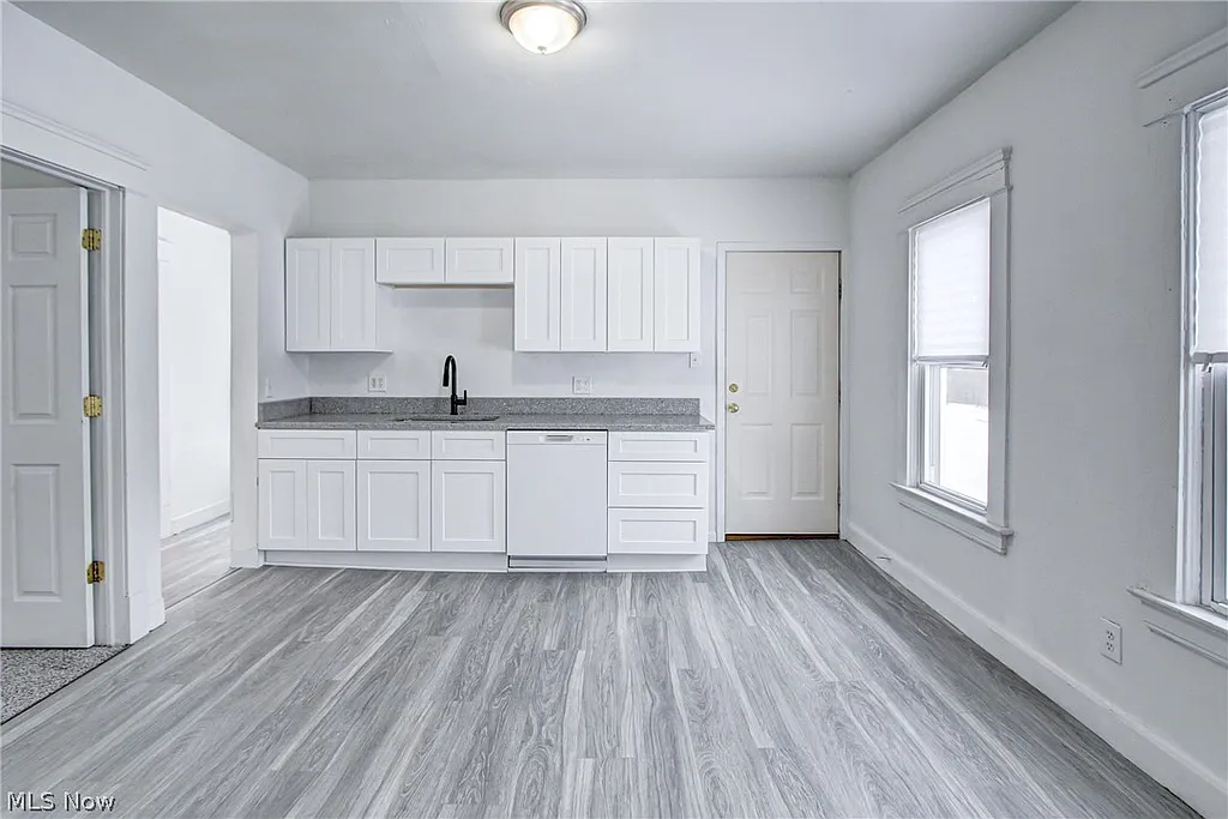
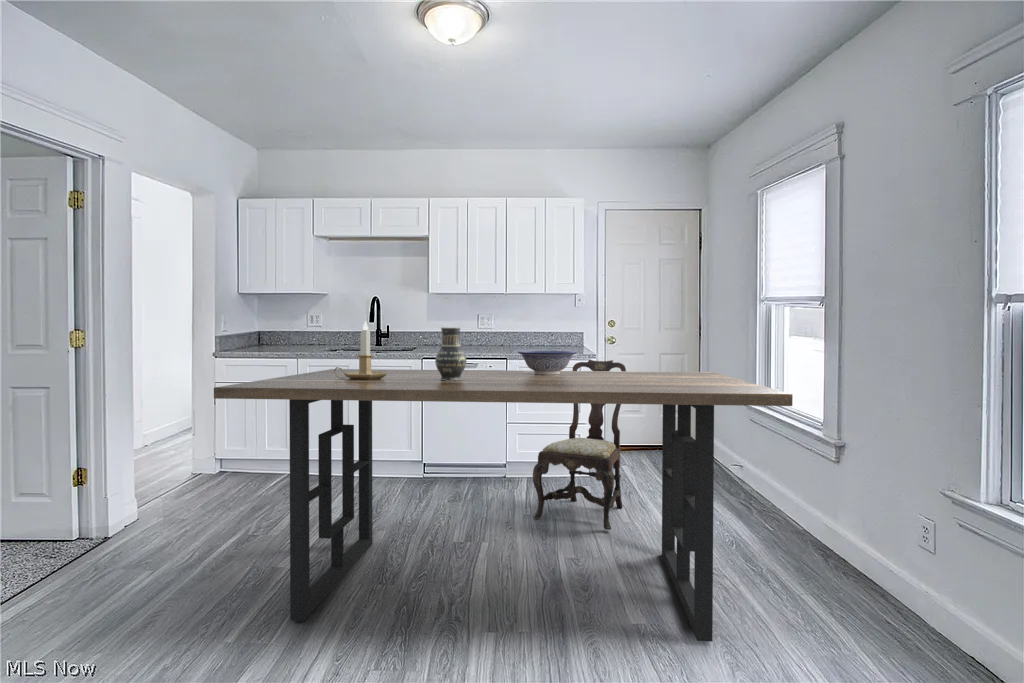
+ dining chair [532,359,627,531]
+ dining table [213,368,794,642]
+ vase [434,326,467,381]
+ decorative bowl [517,350,577,375]
+ candlestick [334,320,387,380]
